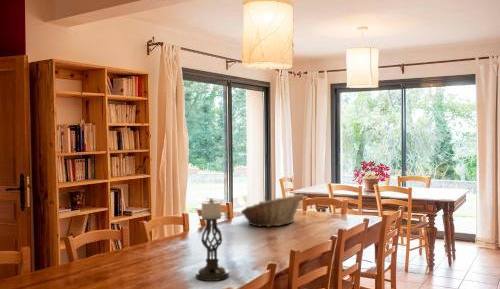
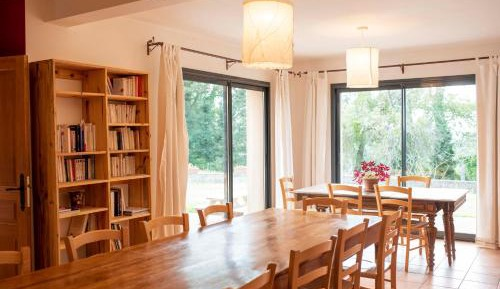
- candle holder [195,198,230,282]
- fruit basket [240,193,304,228]
